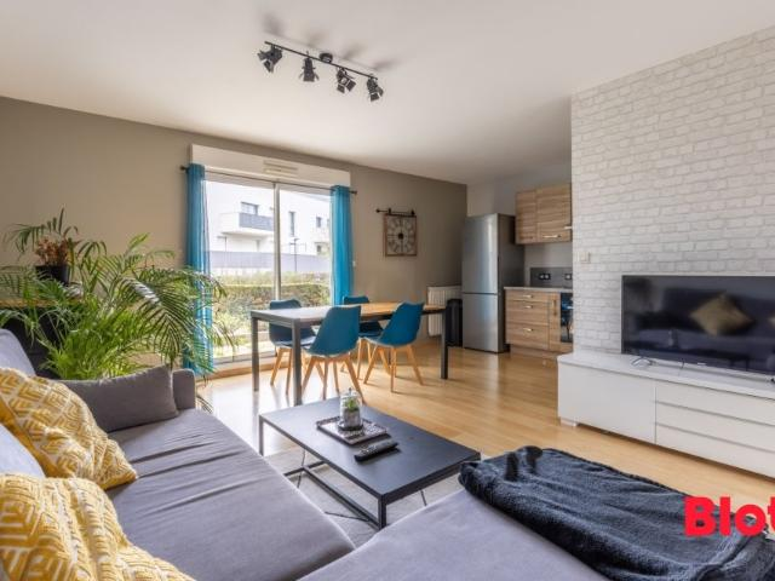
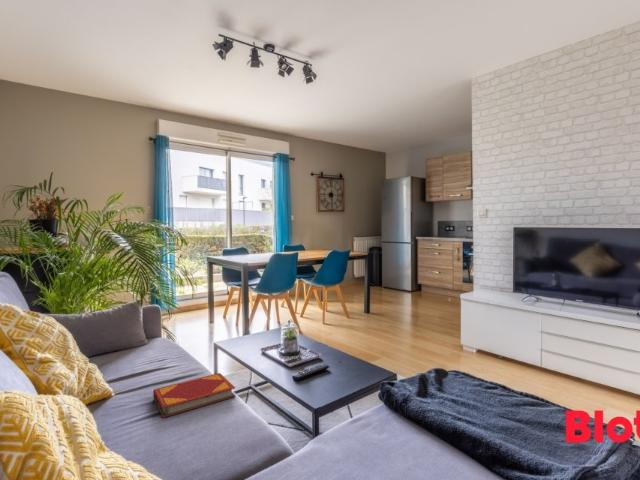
+ hardback book [152,372,236,419]
